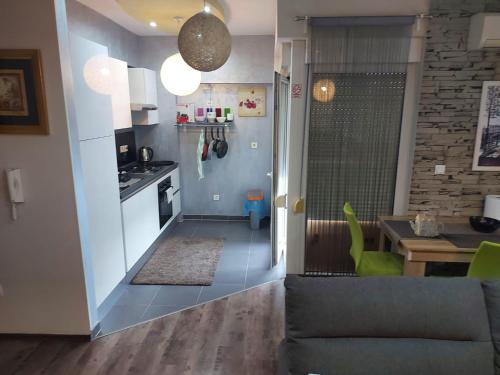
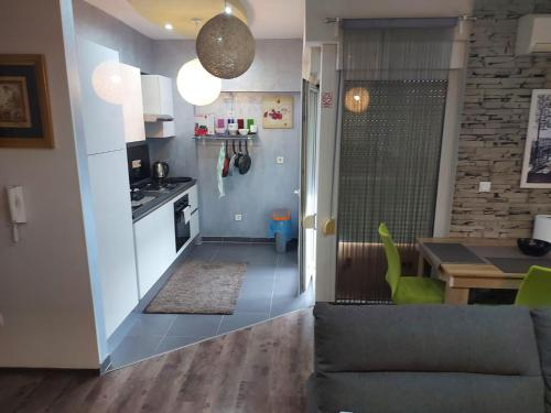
- teapot [409,211,445,238]
